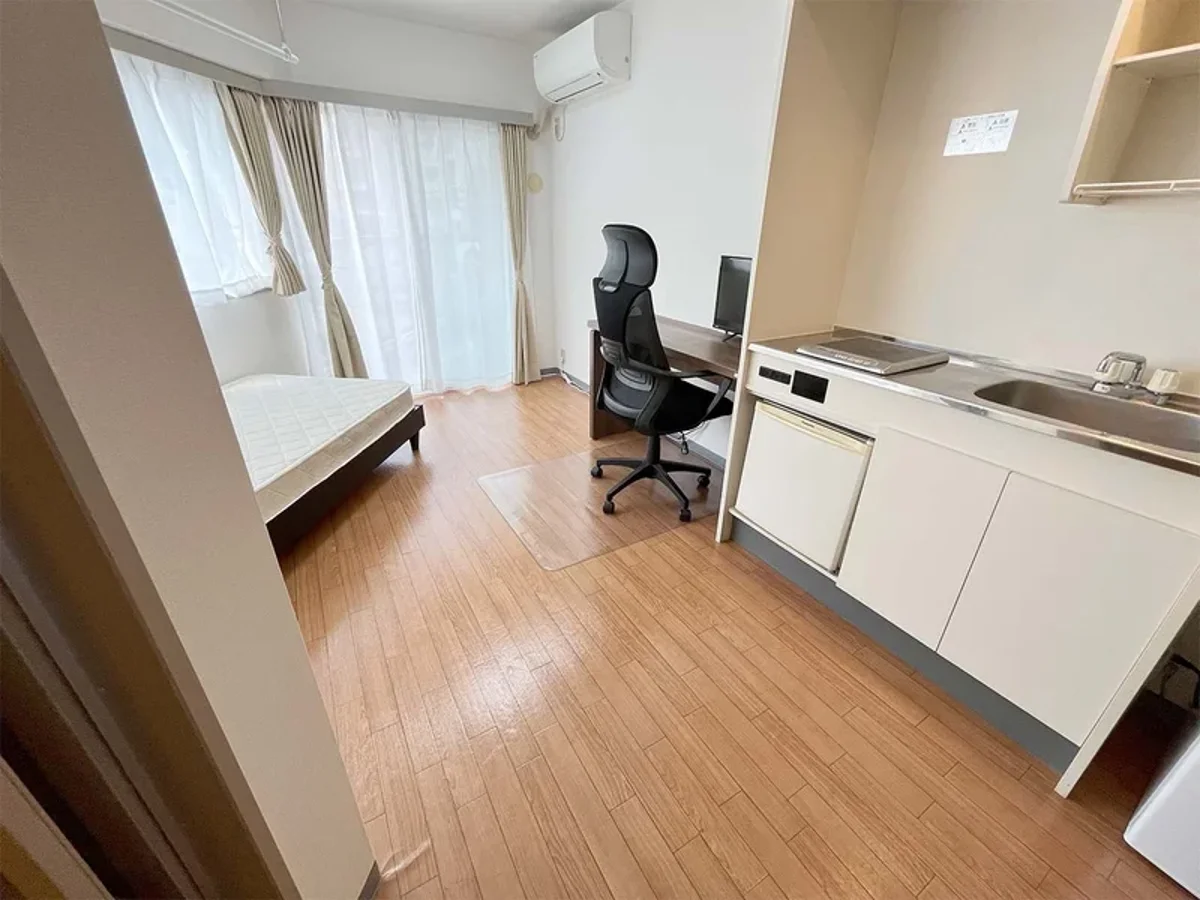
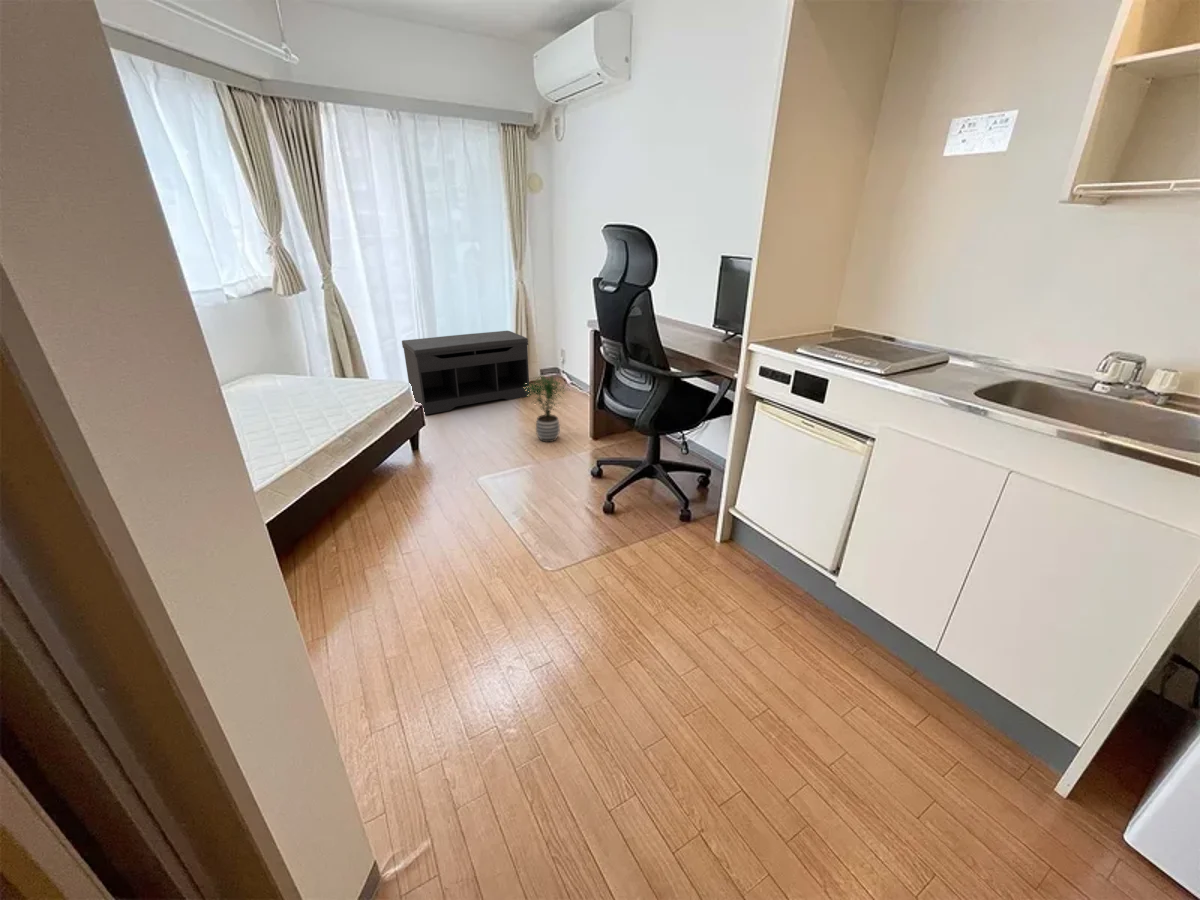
+ bench [401,330,531,416]
+ potted plant [523,374,571,443]
